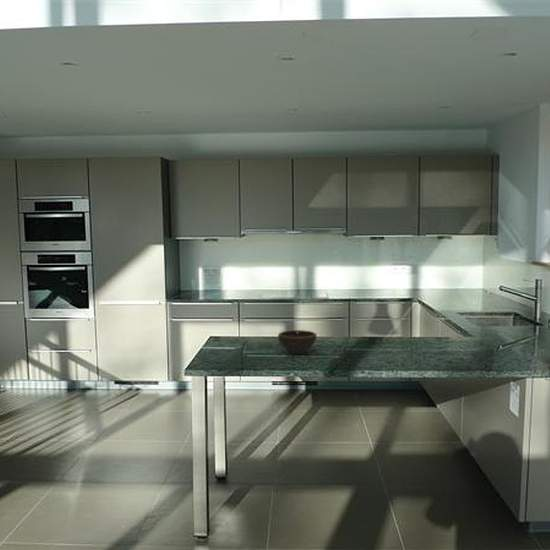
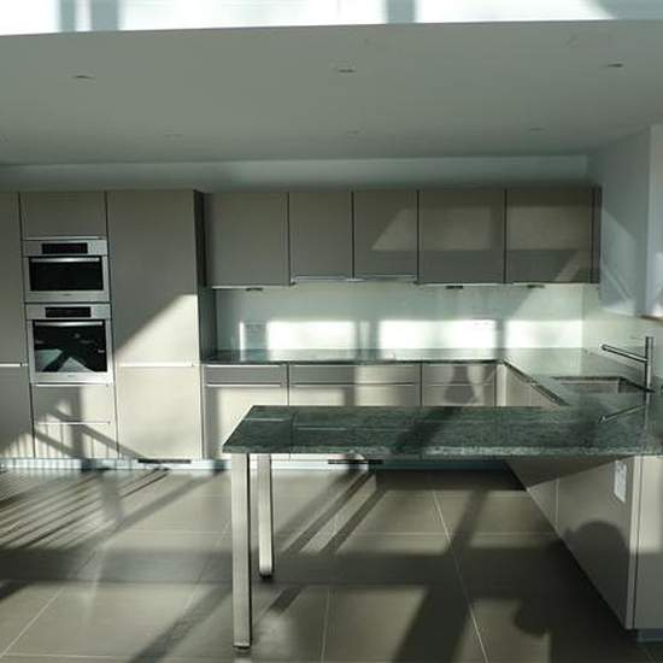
- bowl [277,329,318,355]
